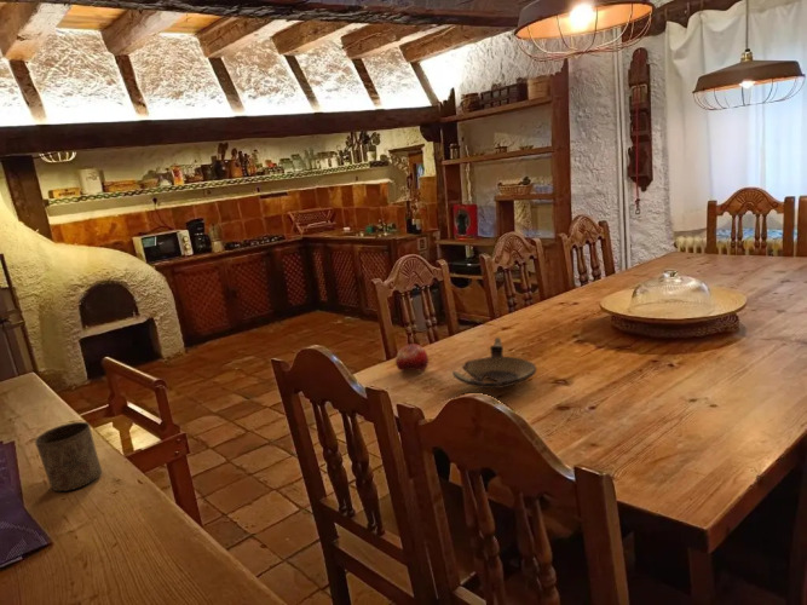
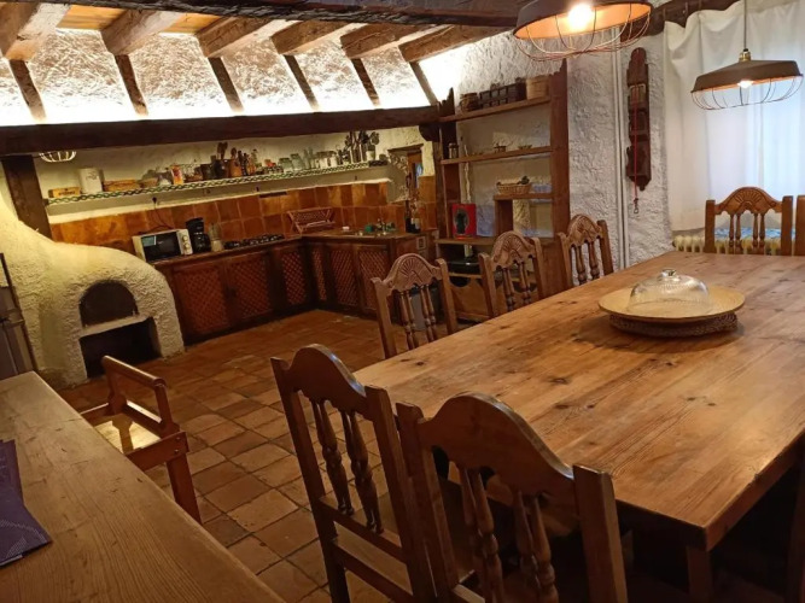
- cup [34,421,103,492]
- fruit [394,342,430,373]
- oil lamp [451,336,537,390]
